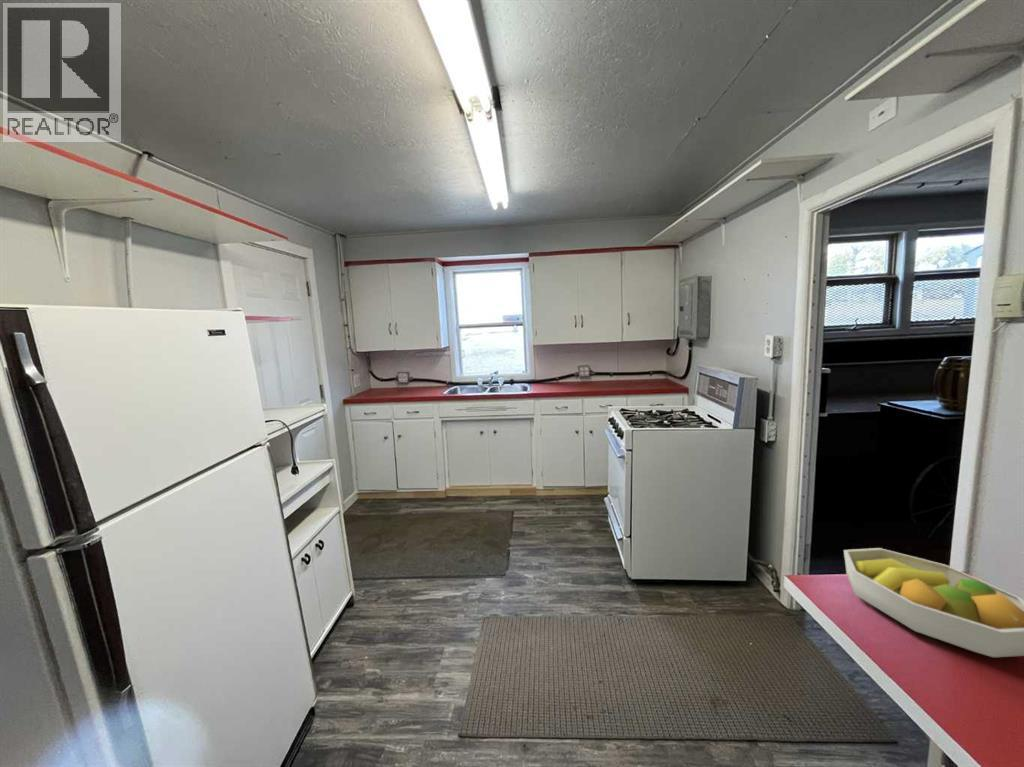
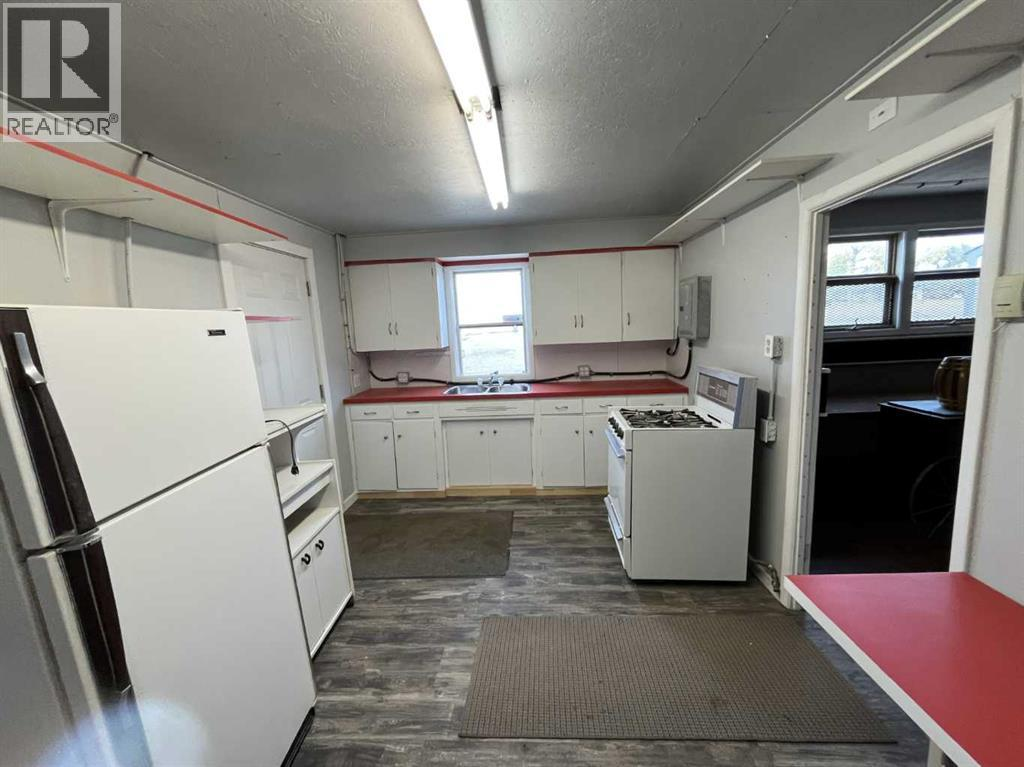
- fruit bowl [843,547,1024,658]
